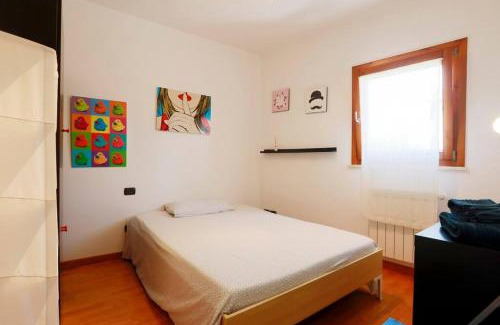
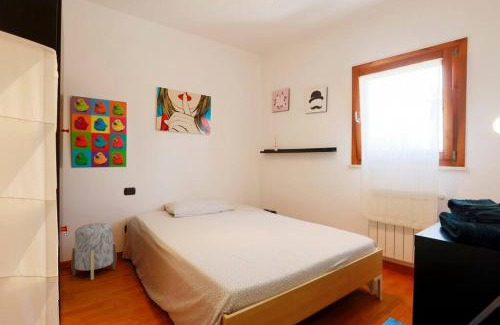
+ stool [70,222,118,281]
